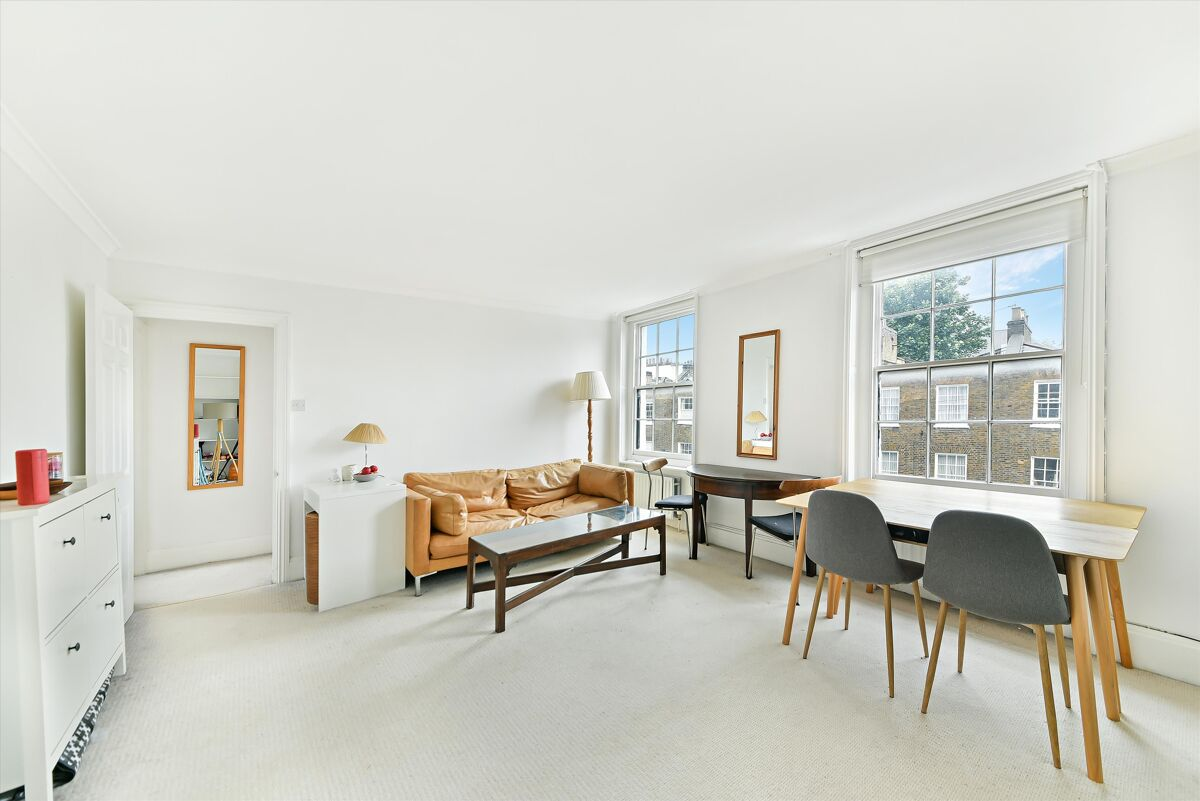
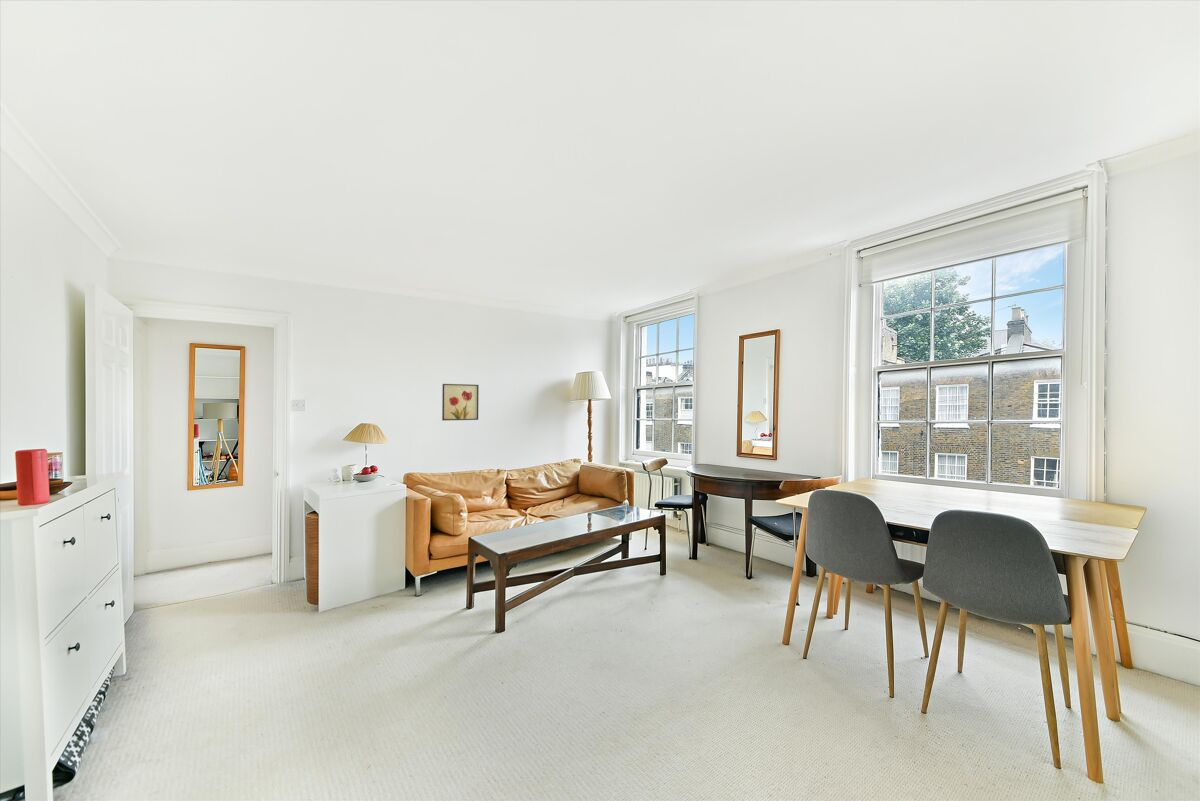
+ wall art [441,383,480,421]
